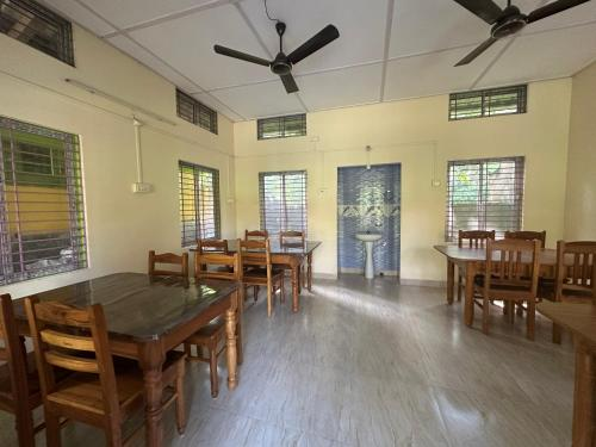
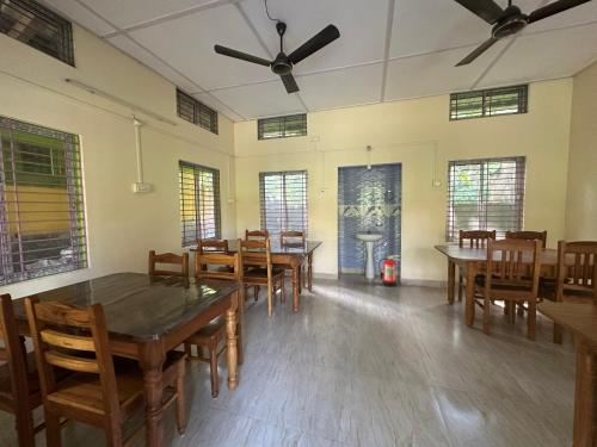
+ fire extinguisher [377,254,400,287]
